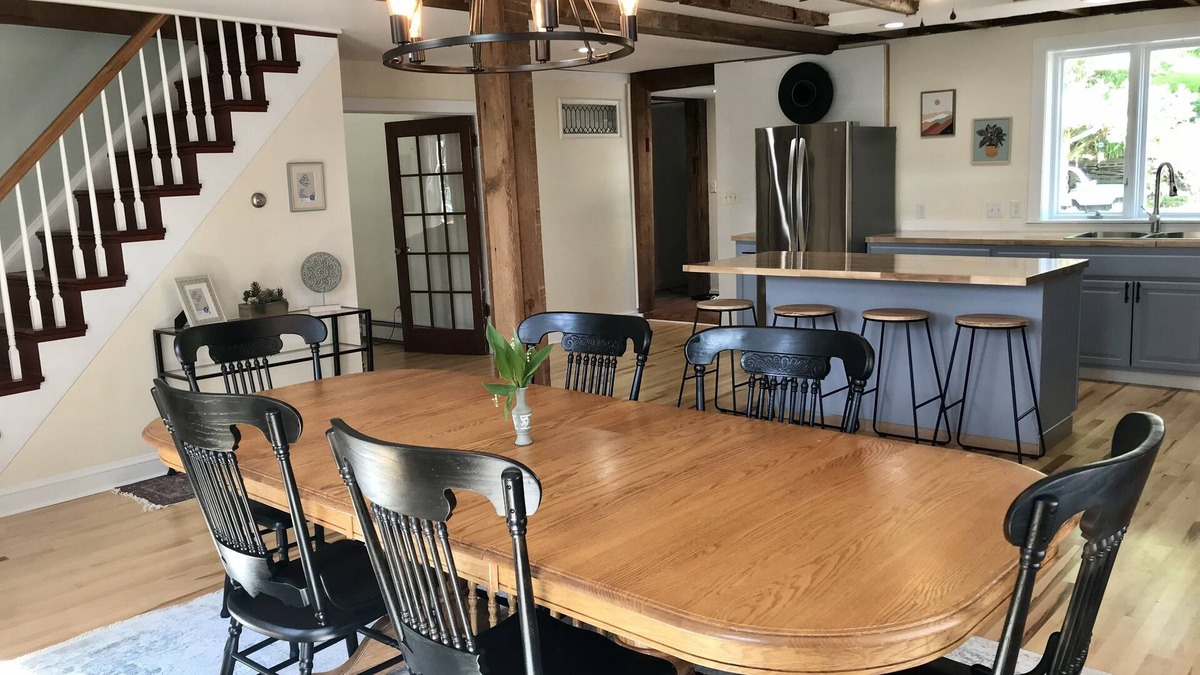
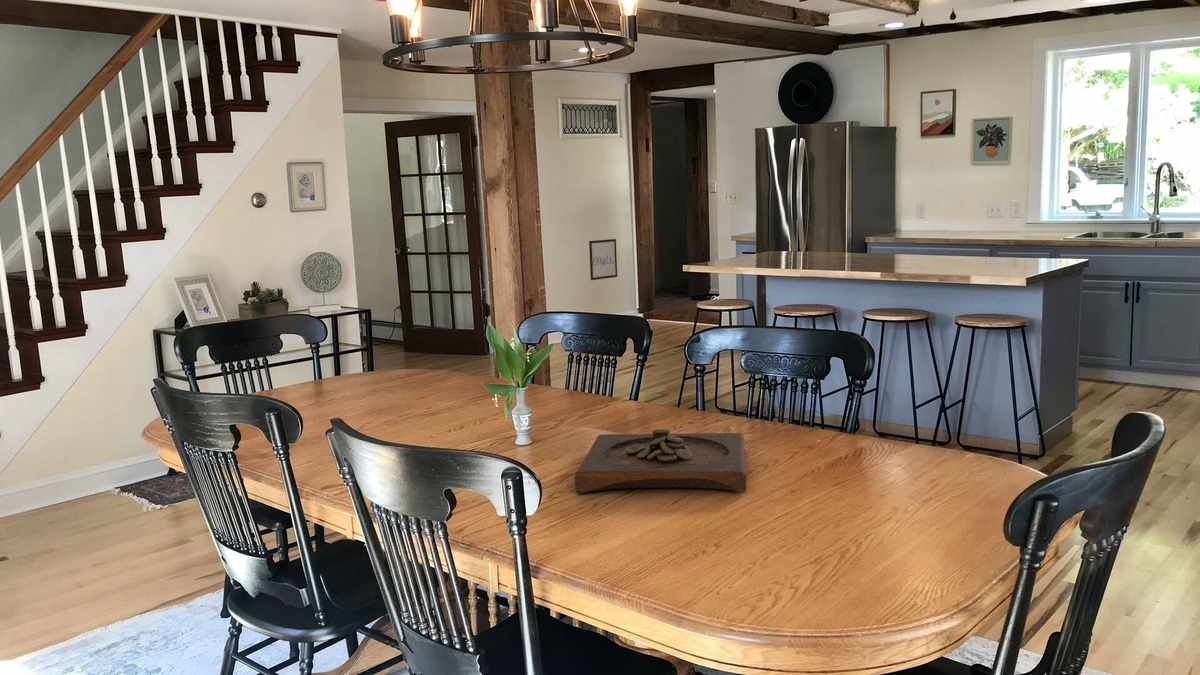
+ wall art [588,238,618,281]
+ wooden tray [574,428,747,493]
